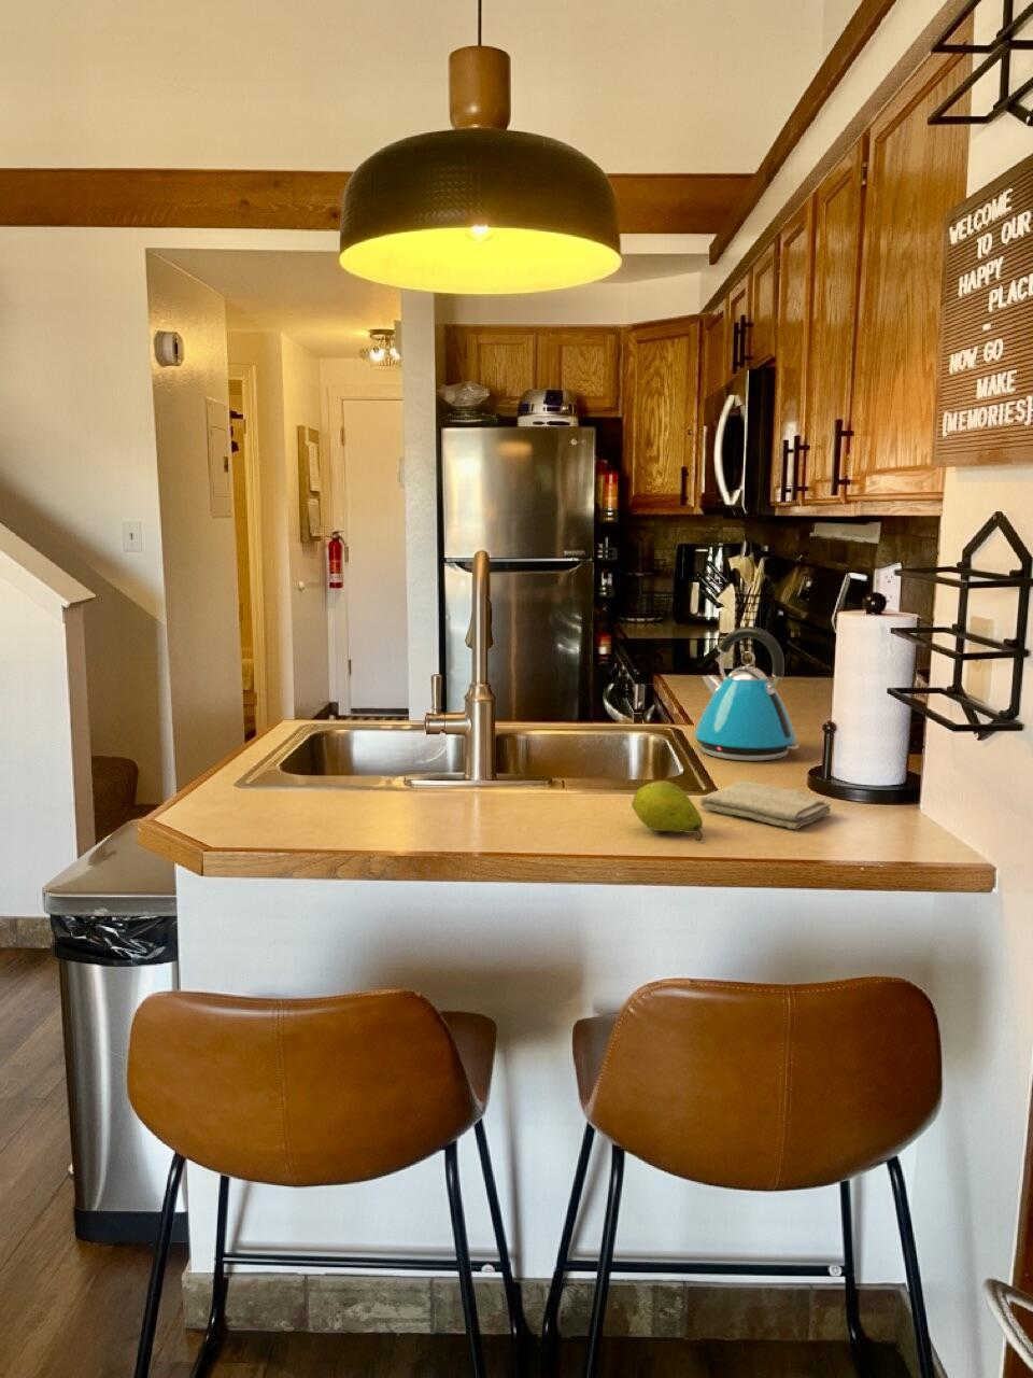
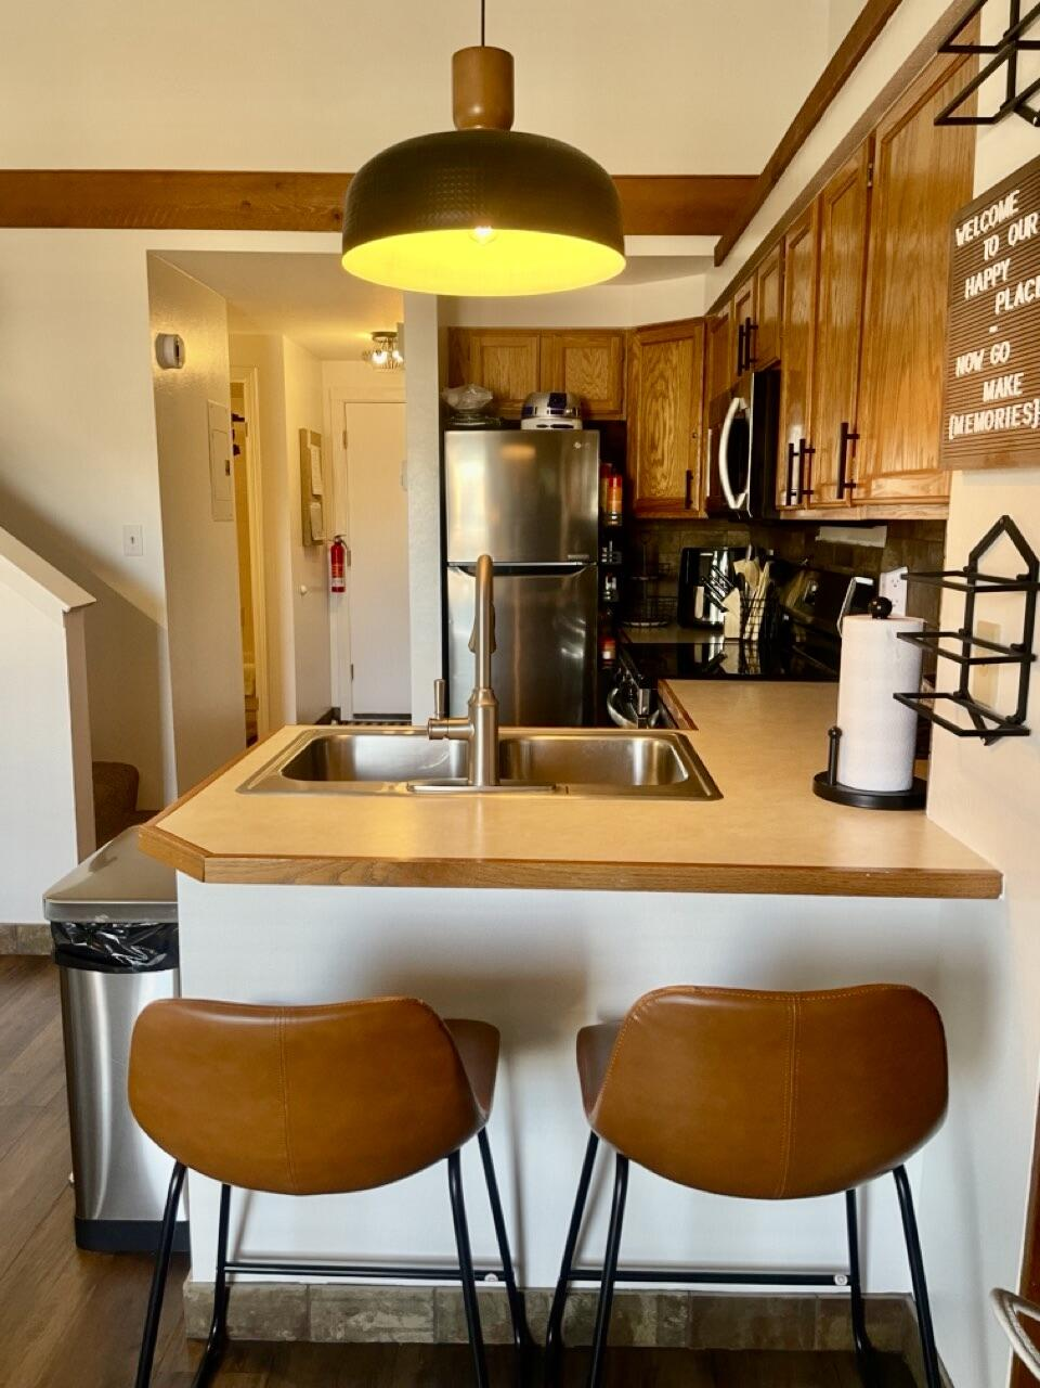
- fruit [630,780,704,842]
- kettle [693,625,801,762]
- washcloth [699,780,832,830]
